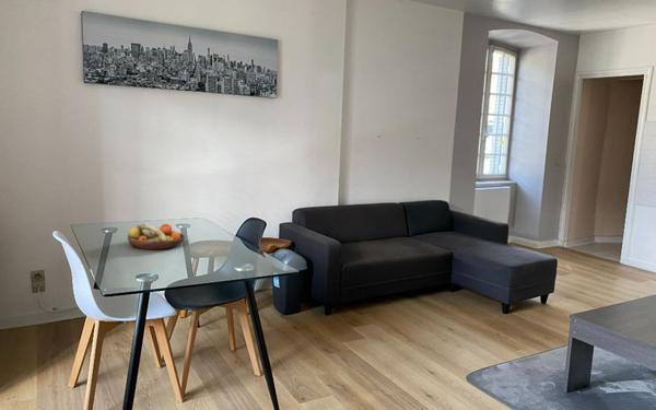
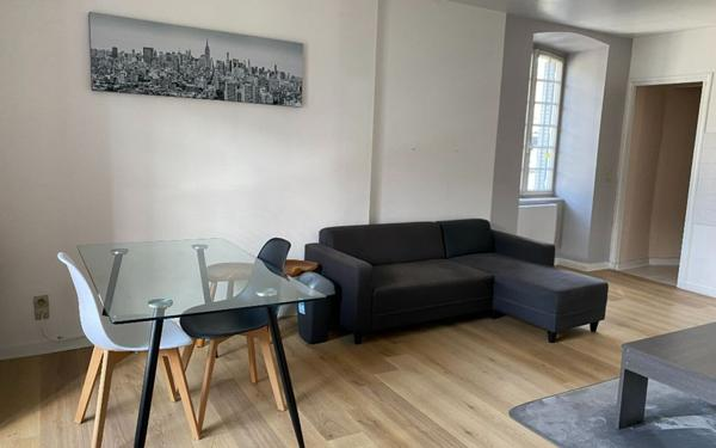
- fruit bowl [127,222,186,250]
